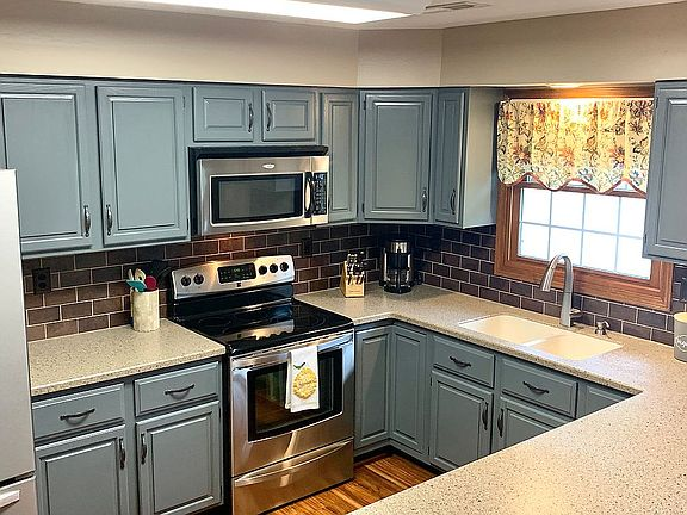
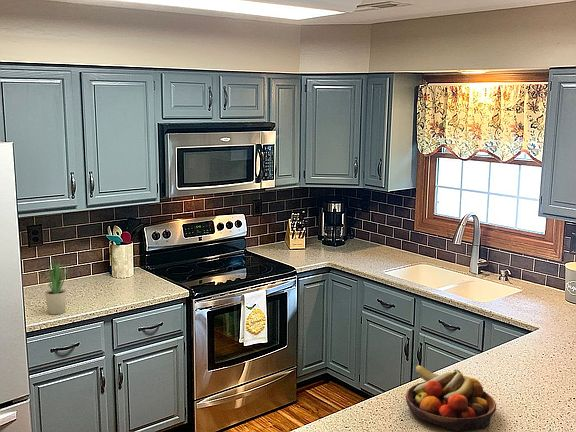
+ potted plant [44,256,70,315]
+ fruit bowl [405,364,497,432]
